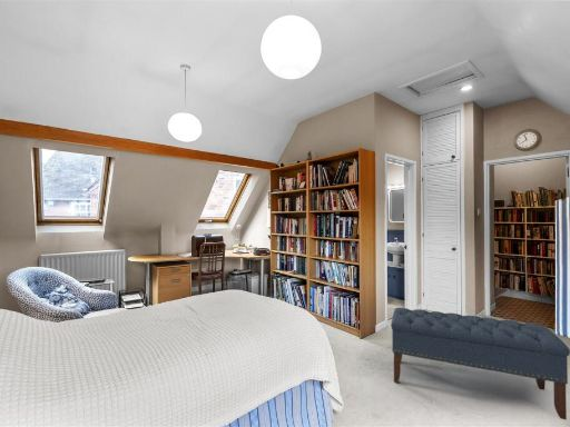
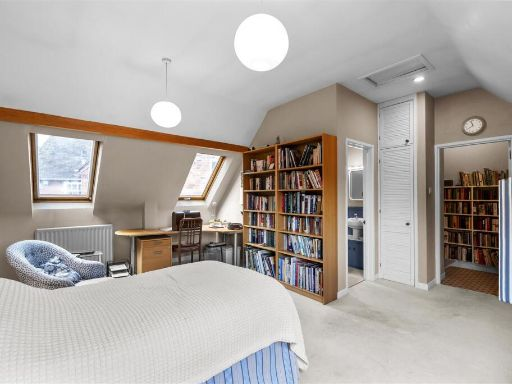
- bench [390,307,570,420]
